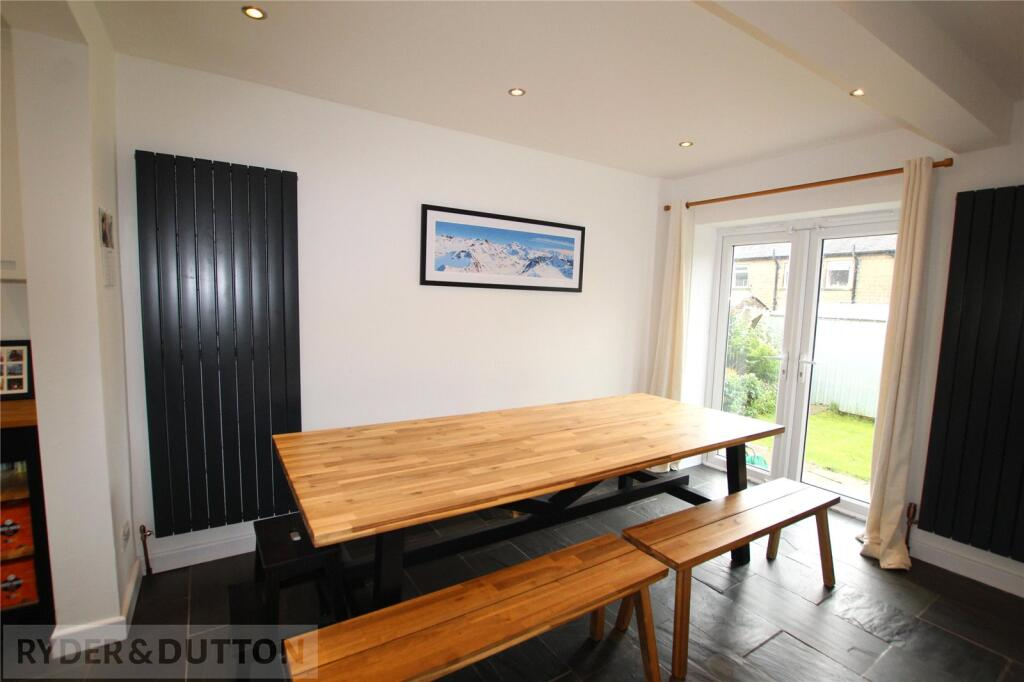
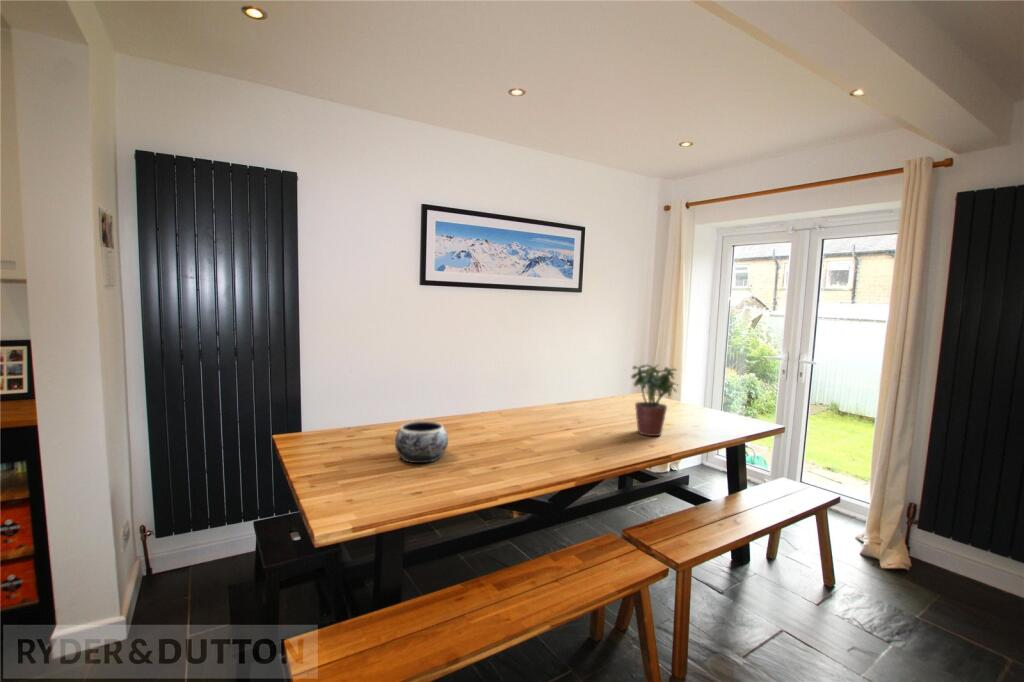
+ decorative bowl [394,420,449,464]
+ potted plant [630,364,678,437]
